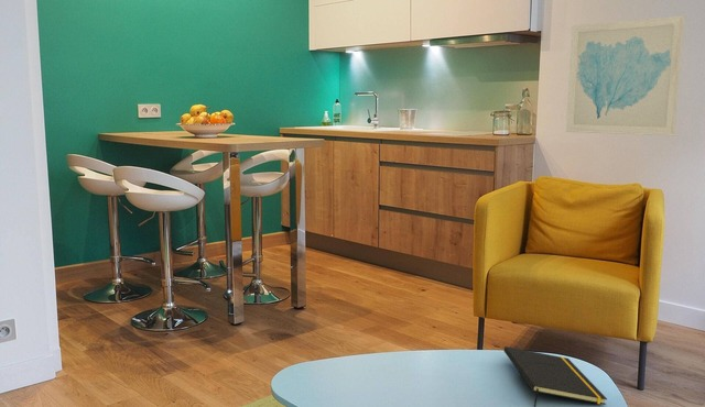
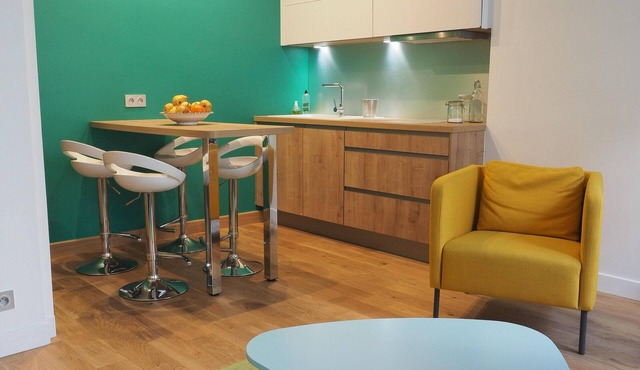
- notepad [503,345,608,407]
- wall art [565,14,685,138]
